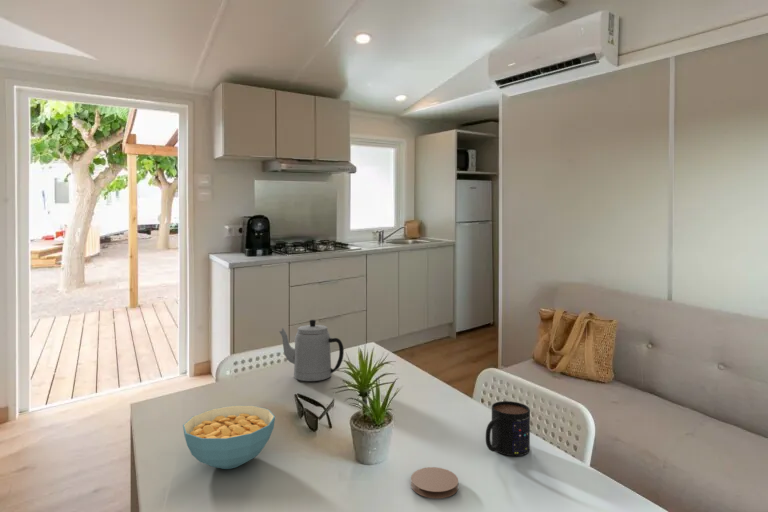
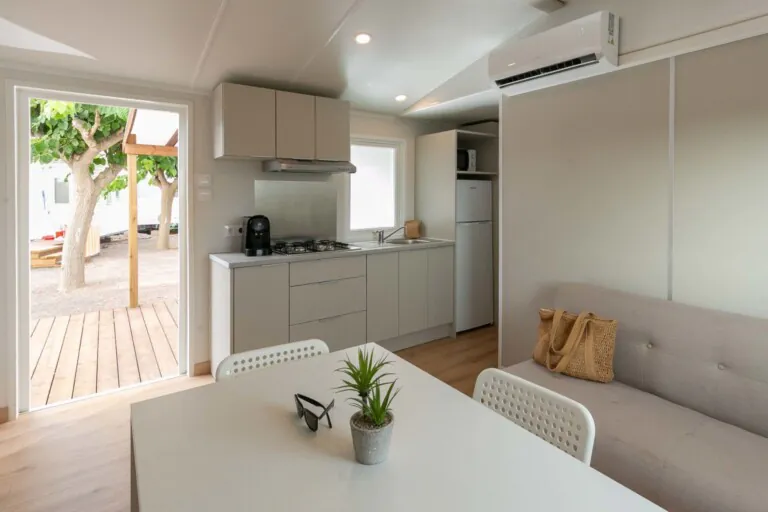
- coaster [410,466,459,499]
- cereal bowl [182,405,276,470]
- teapot [278,319,345,382]
- mug [485,400,531,457]
